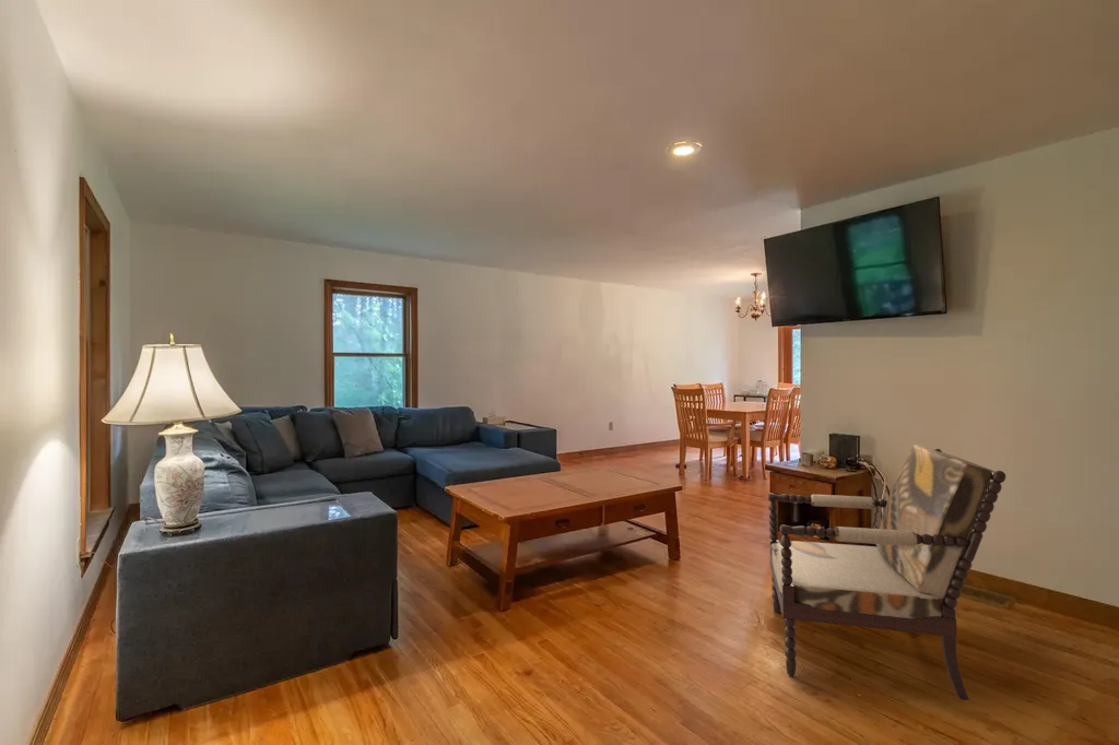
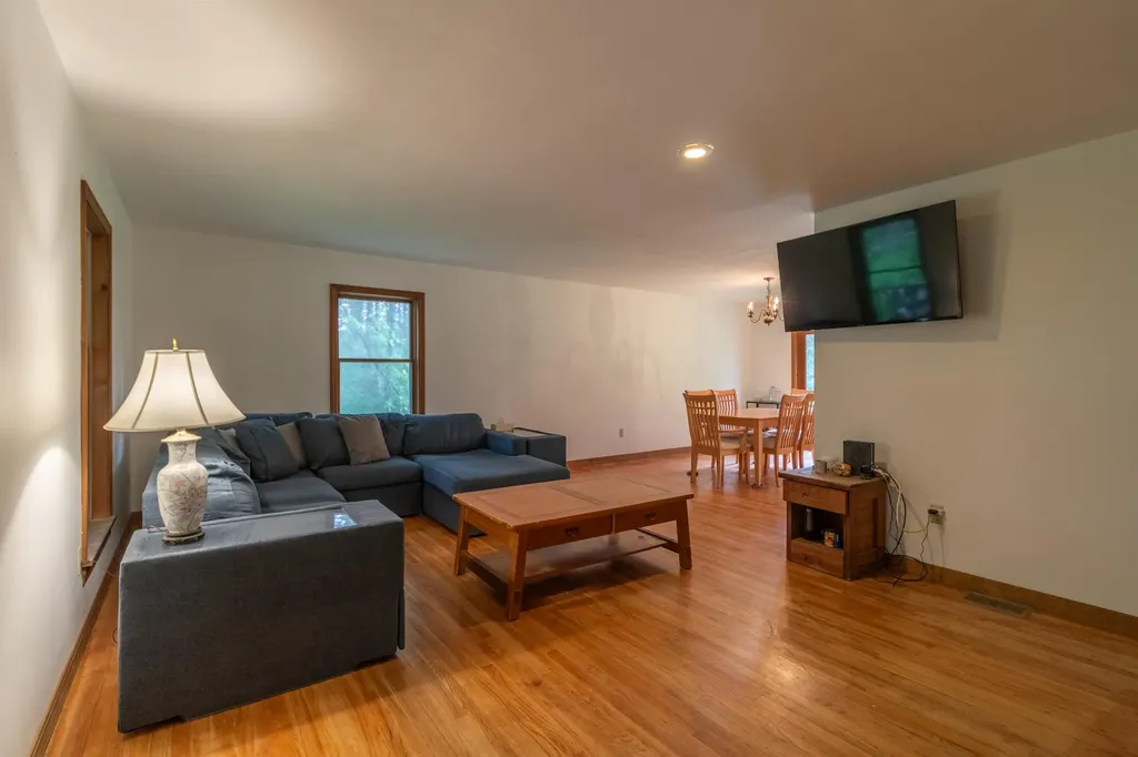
- armchair [767,444,1008,701]
